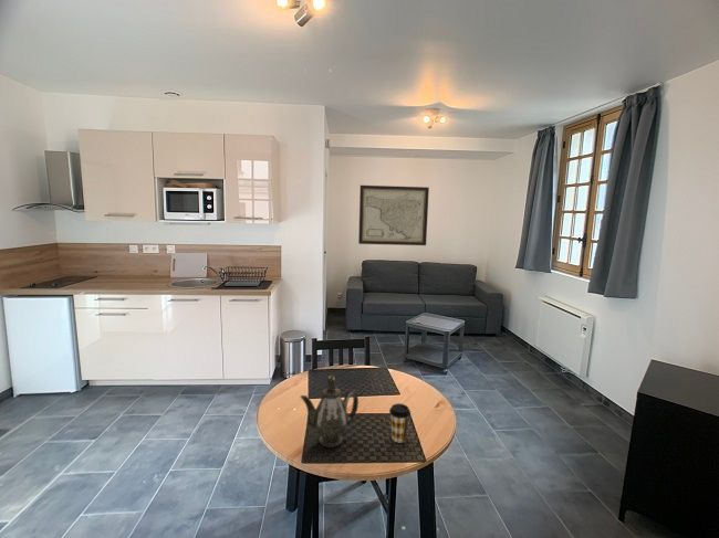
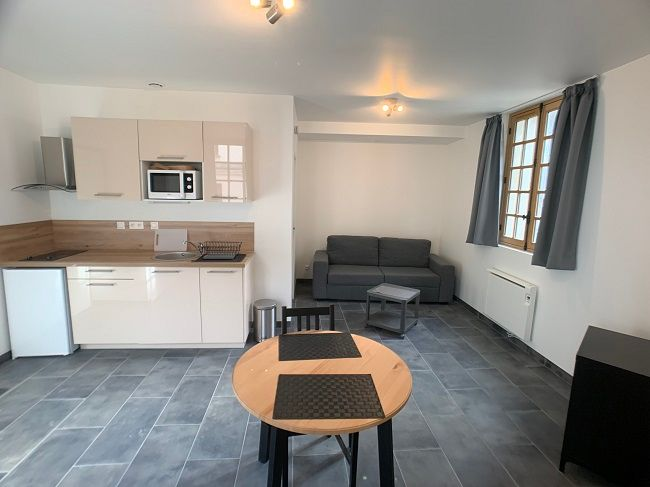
- teapot [300,375,359,449]
- coffee cup [388,402,411,444]
- wall art [357,184,430,246]
